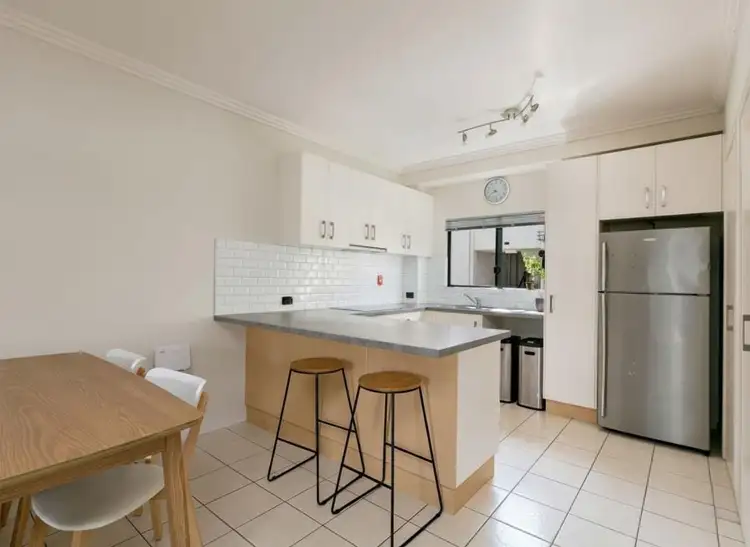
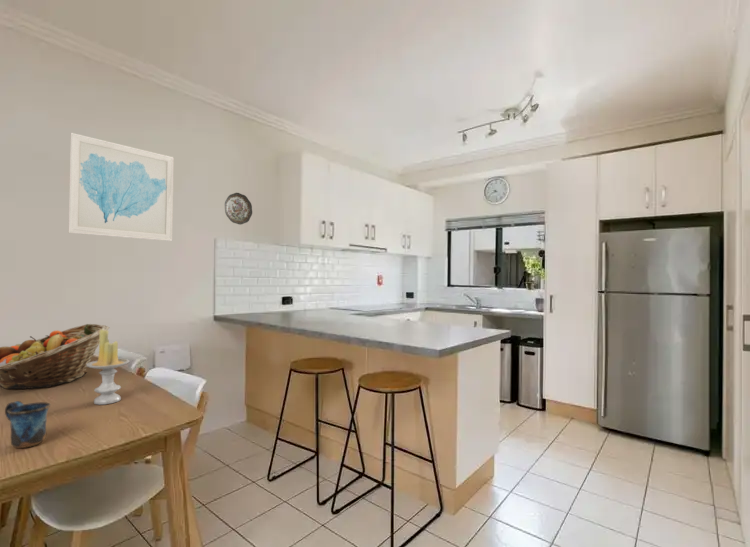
+ candle [86,330,131,405]
+ wall art [67,132,175,242]
+ decorative plate [224,192,253,226]
+ mug [4,400,51,449]
+ fruit basket [0,323,110,390]
